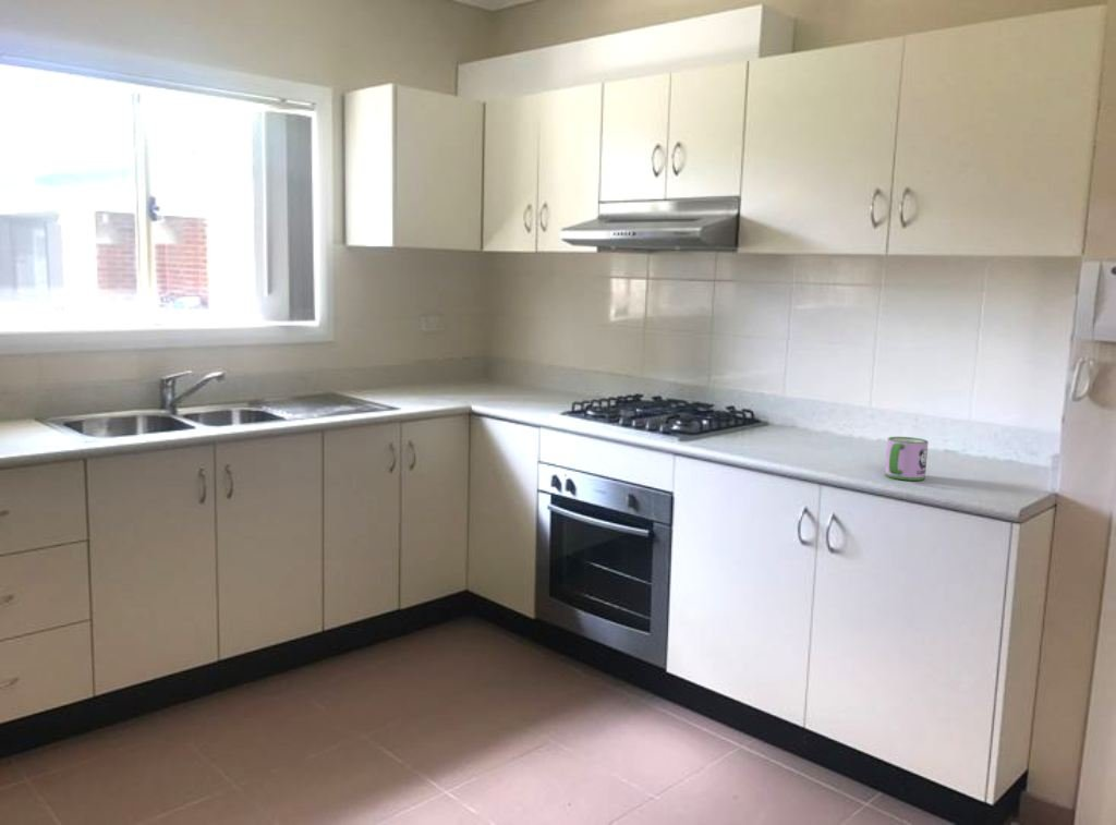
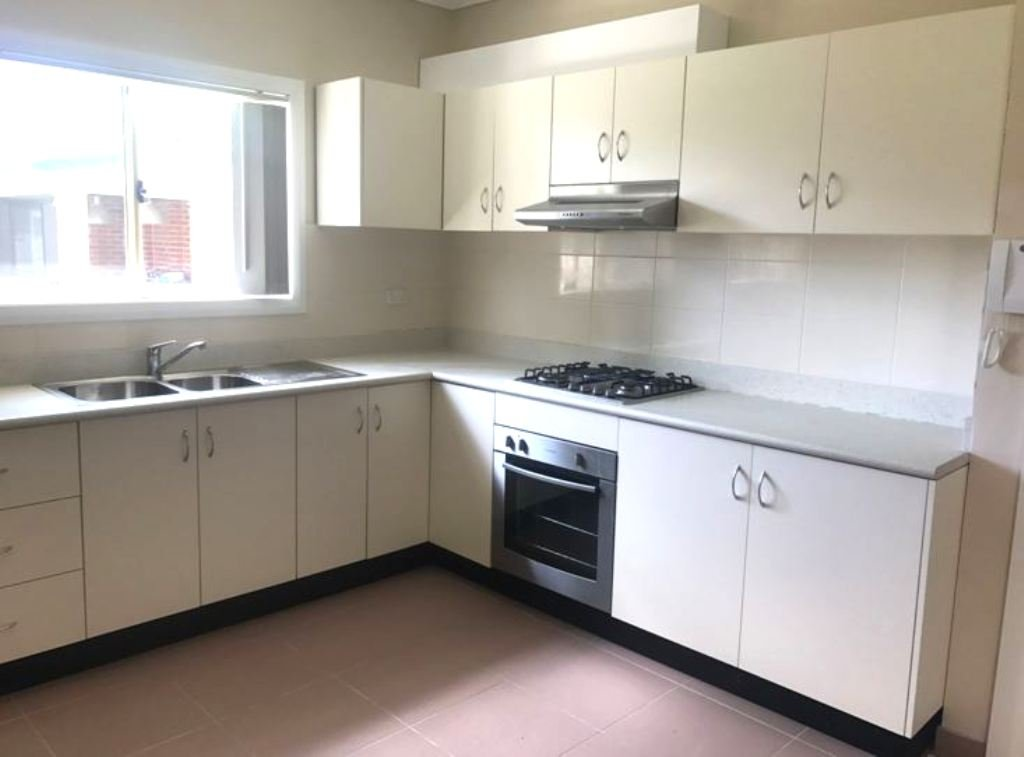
- mug [884,436,930,482]
